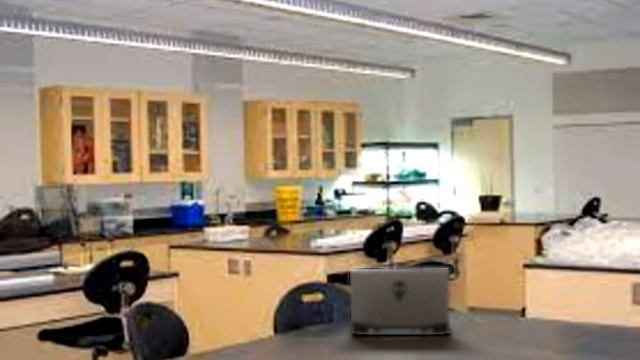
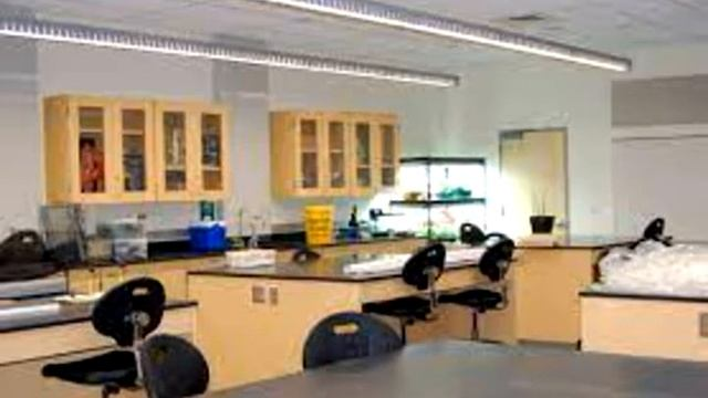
- laptop [349,268,451,336]
